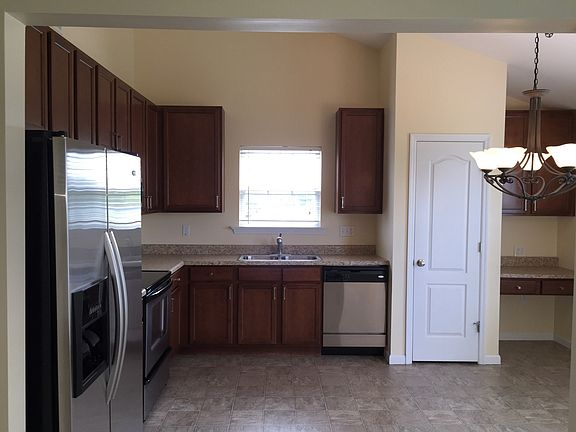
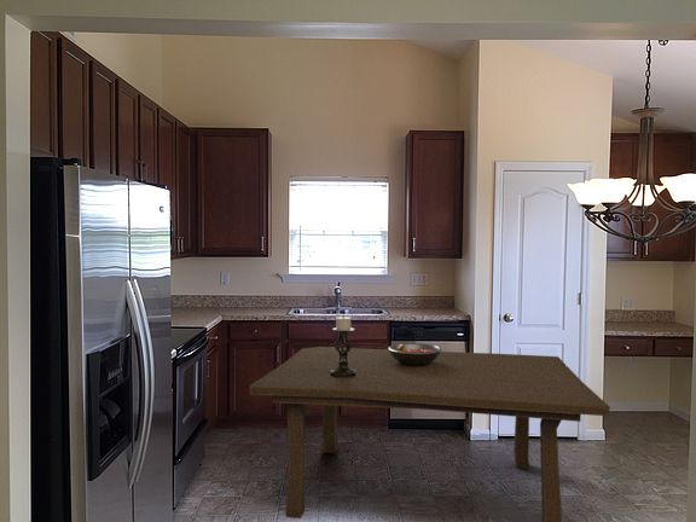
+ candle holder [330,314,356,378]
+ fruit bowl [387,342,442,365]
+ dining table [249,346,610,522]
